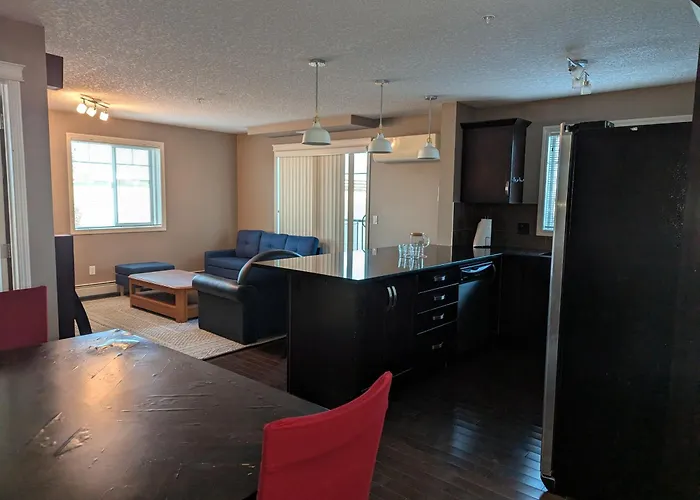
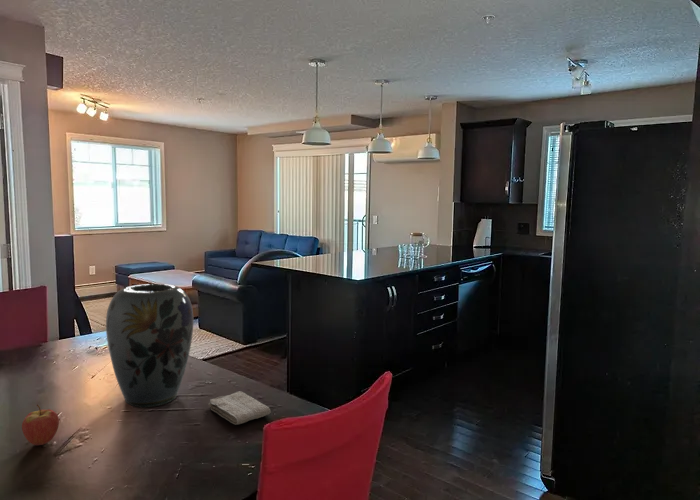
+ fruit [21,403,60,446]
+ washcloth [207,390,272,426]
+ vase [105,283,194,408]
